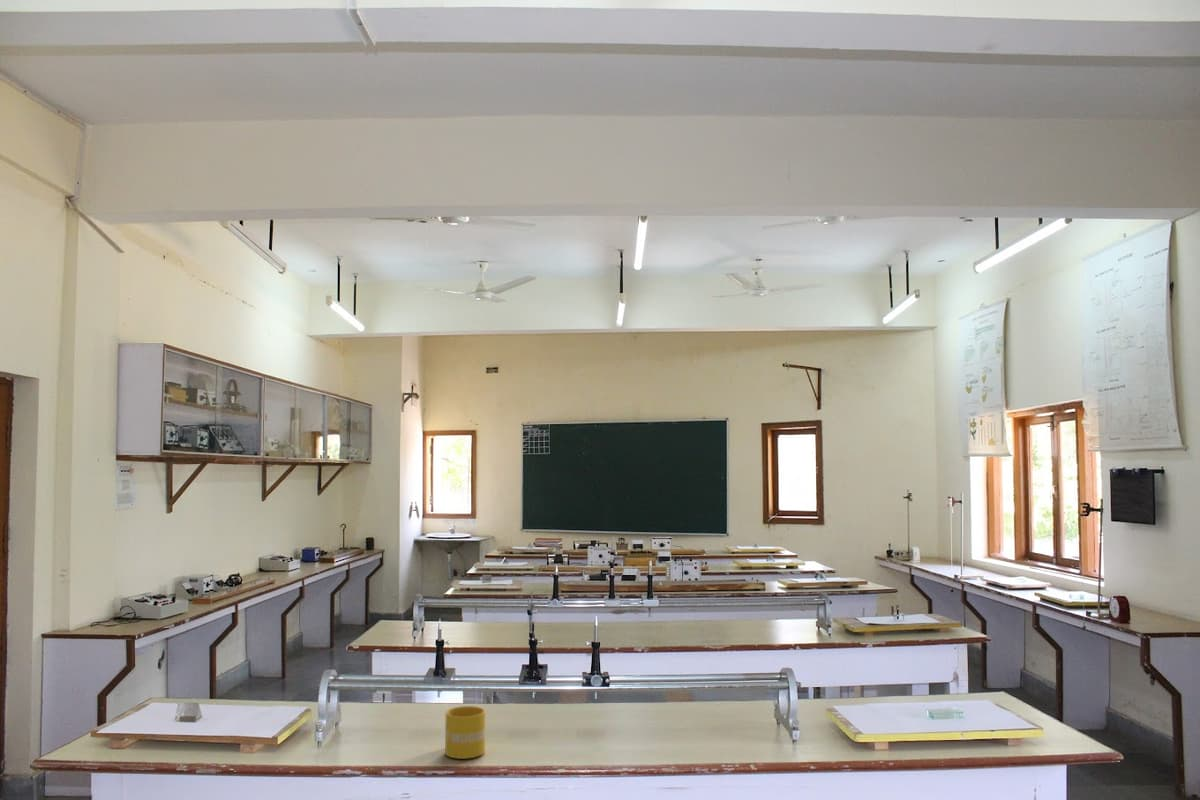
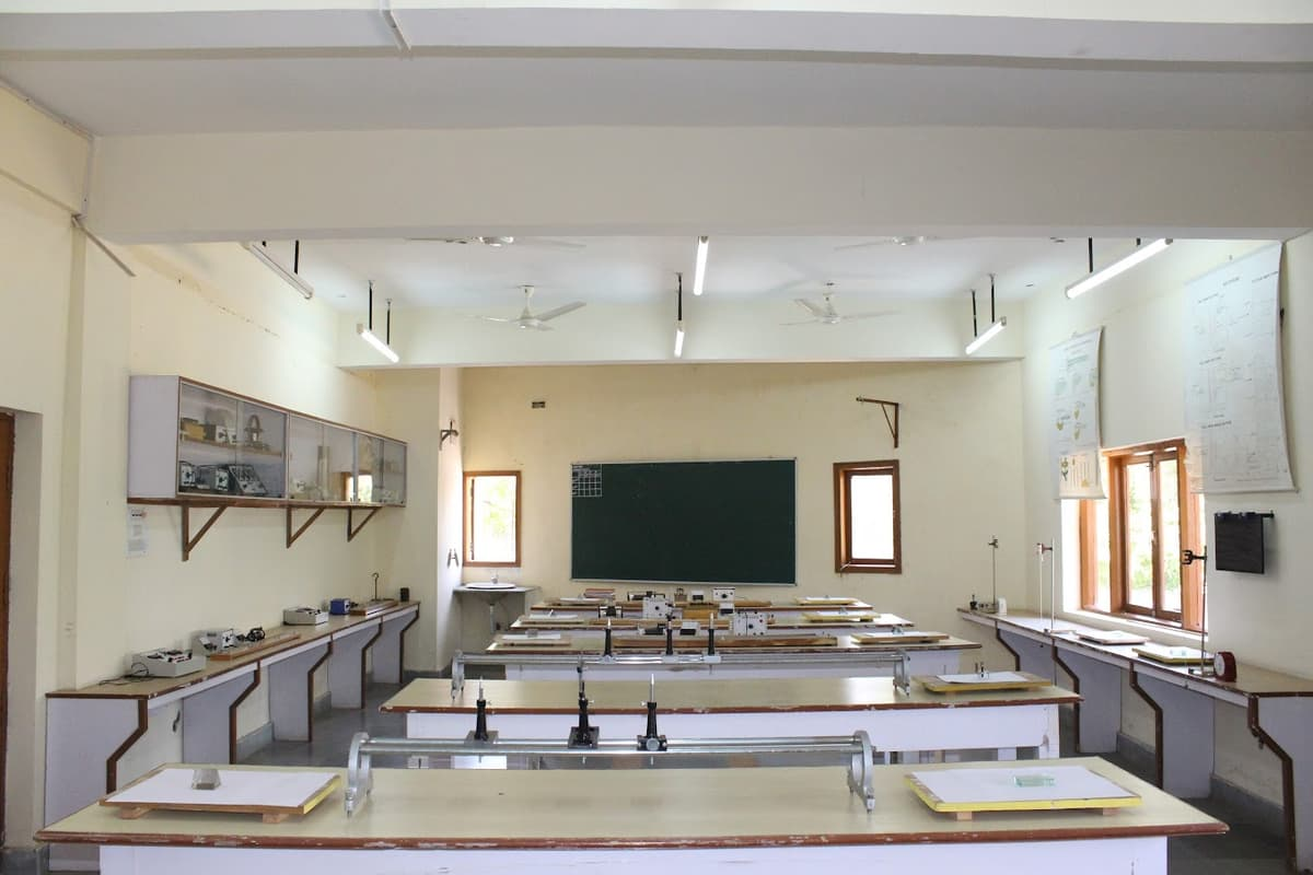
- mug [444,705,486,760]
